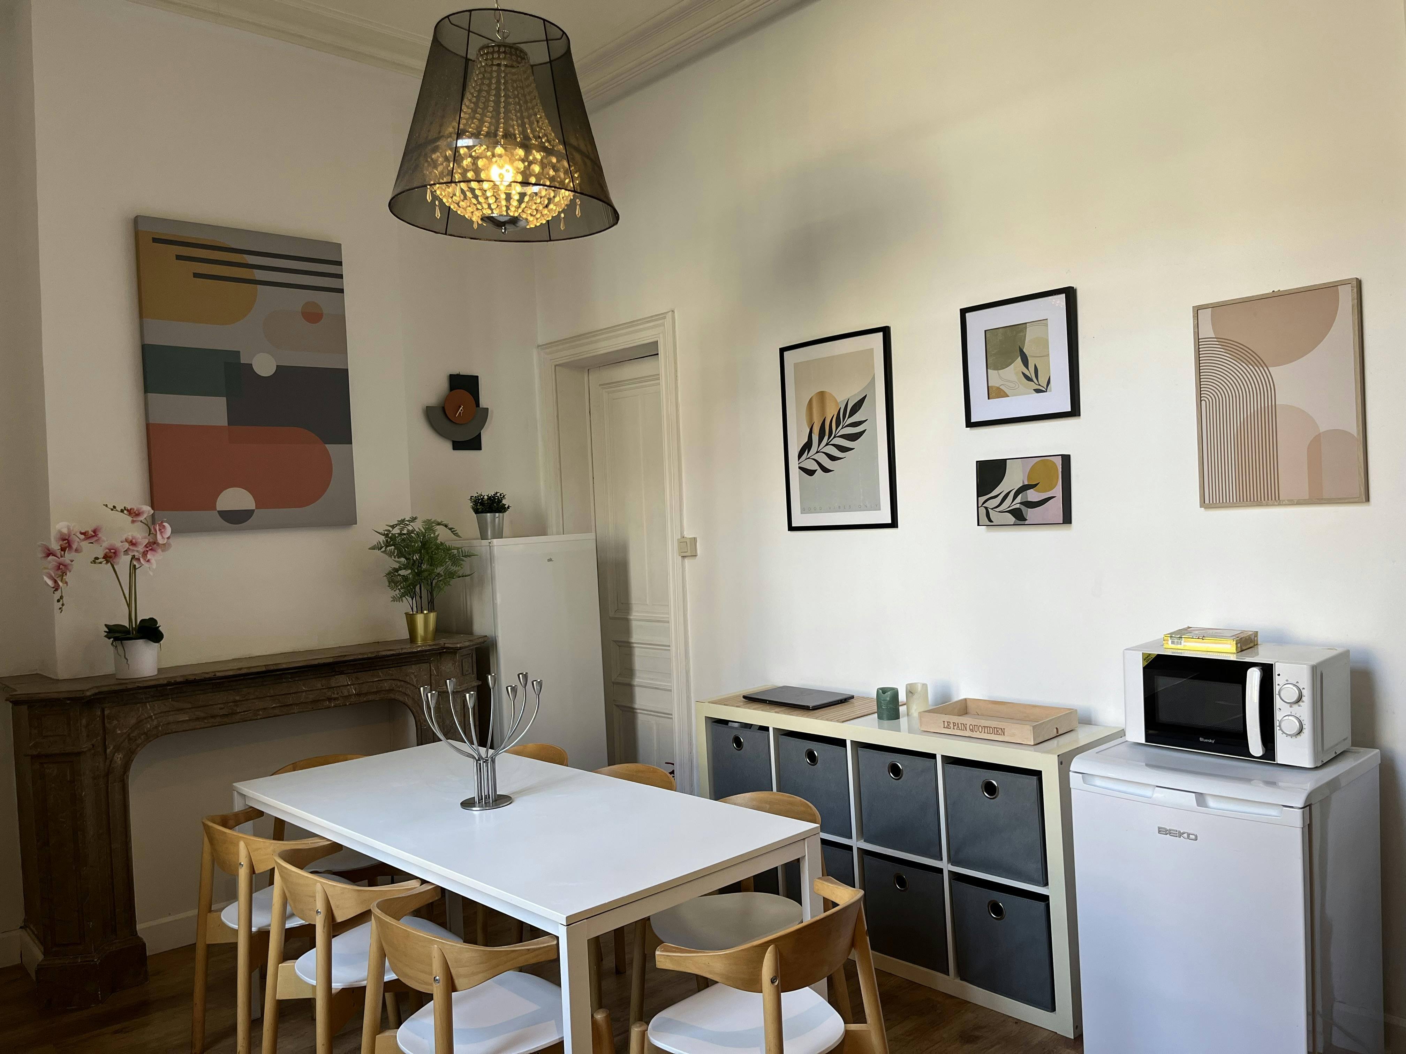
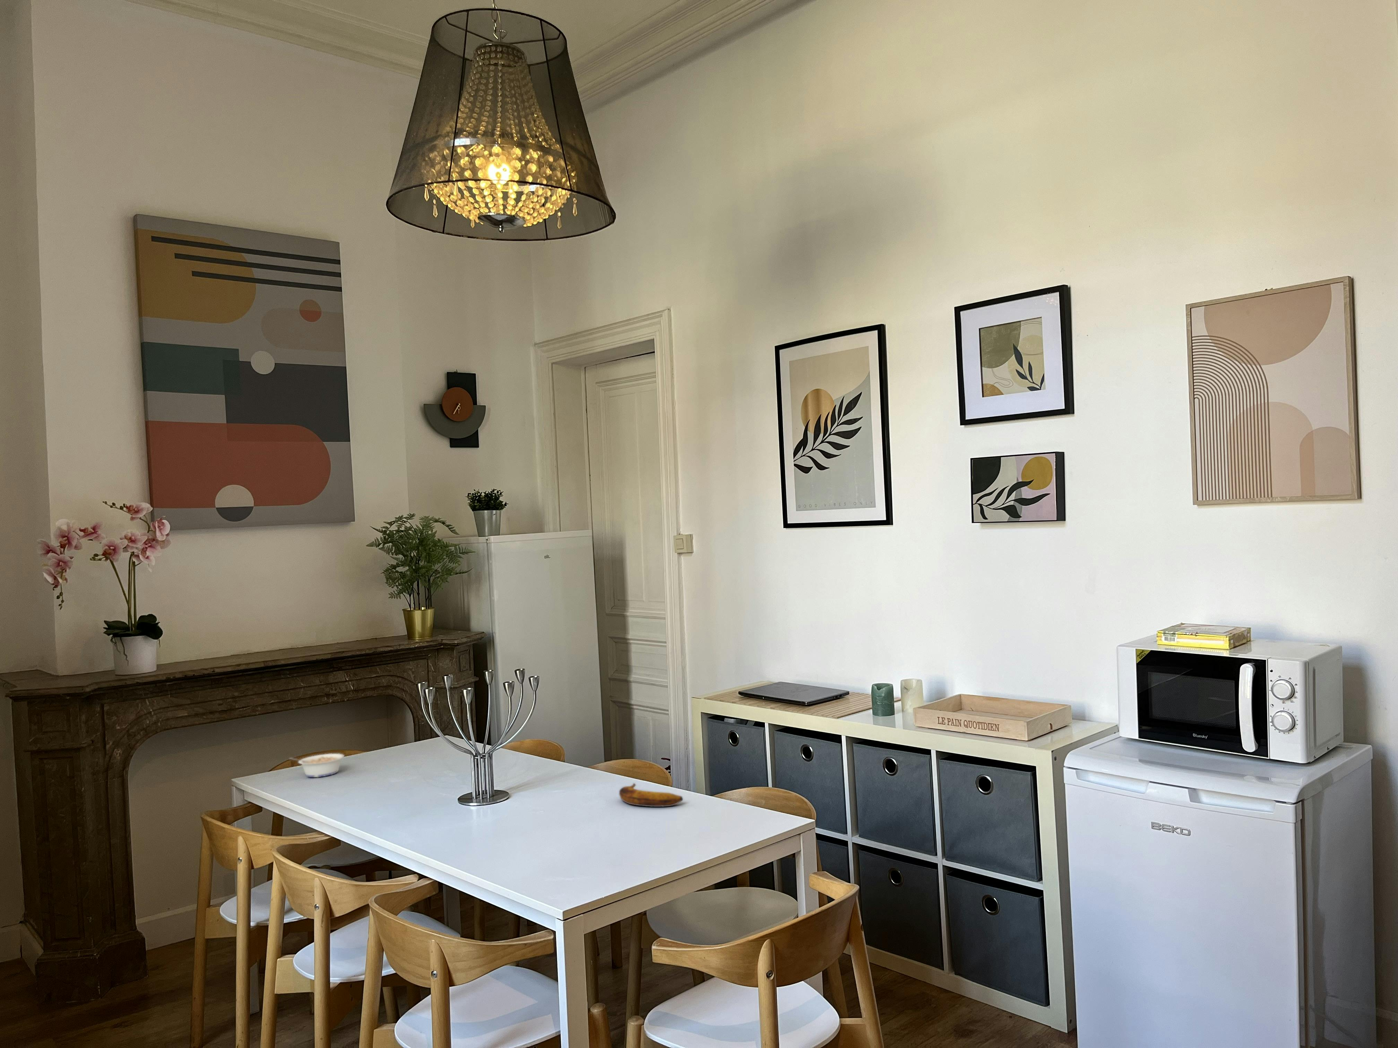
+ banana [619,783,684,807]
+ legume [288,753,345,777]
